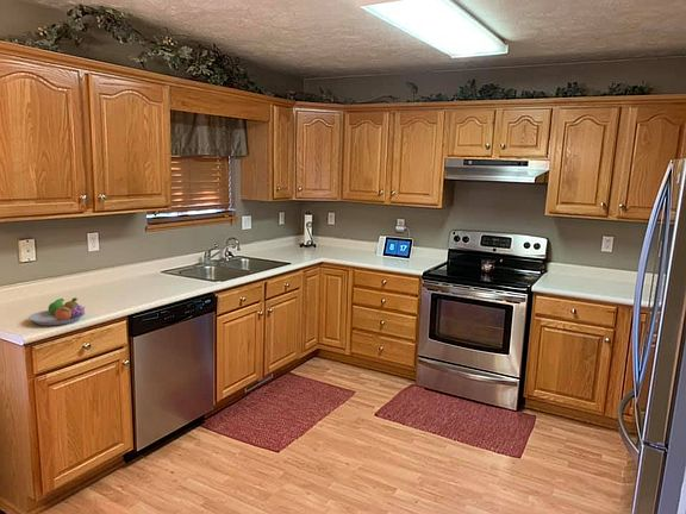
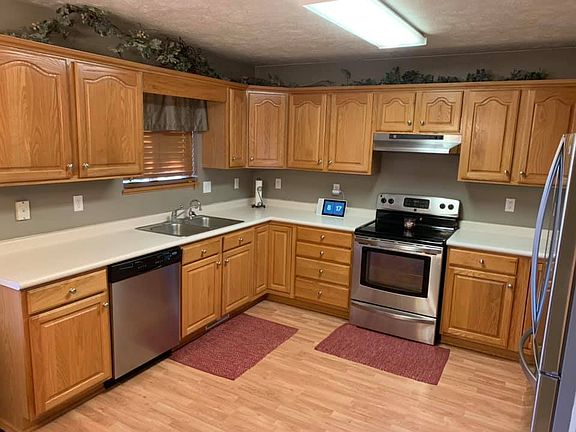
- fruit bowl [27,296,86,326]
